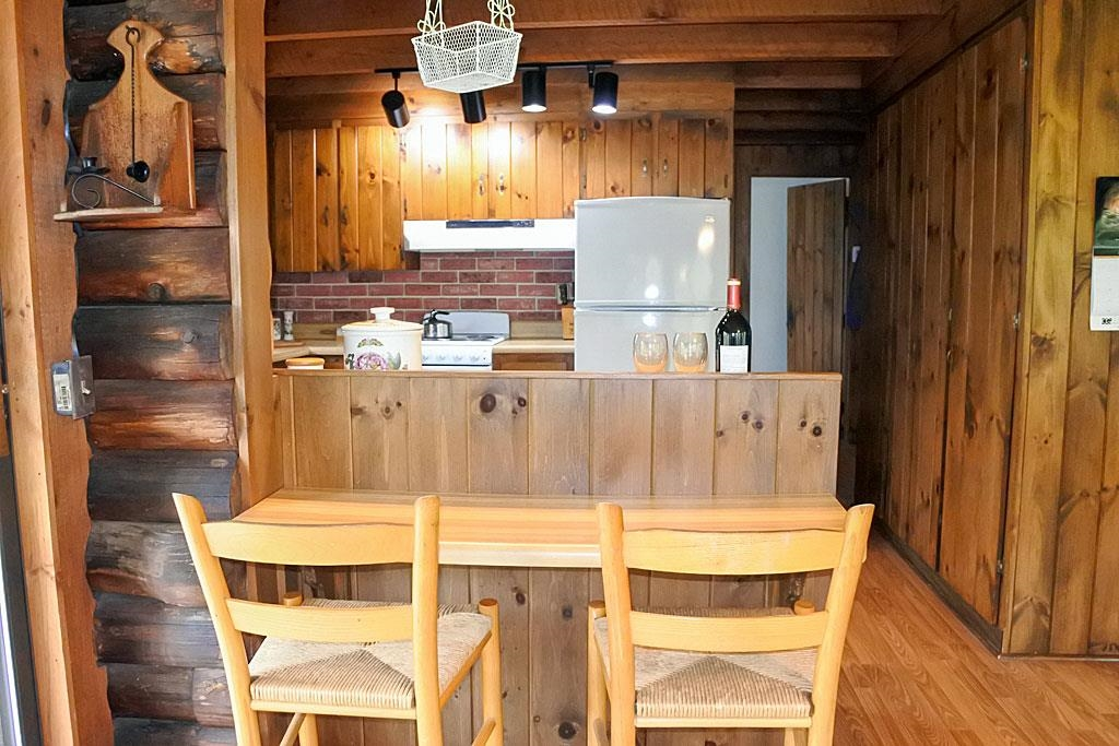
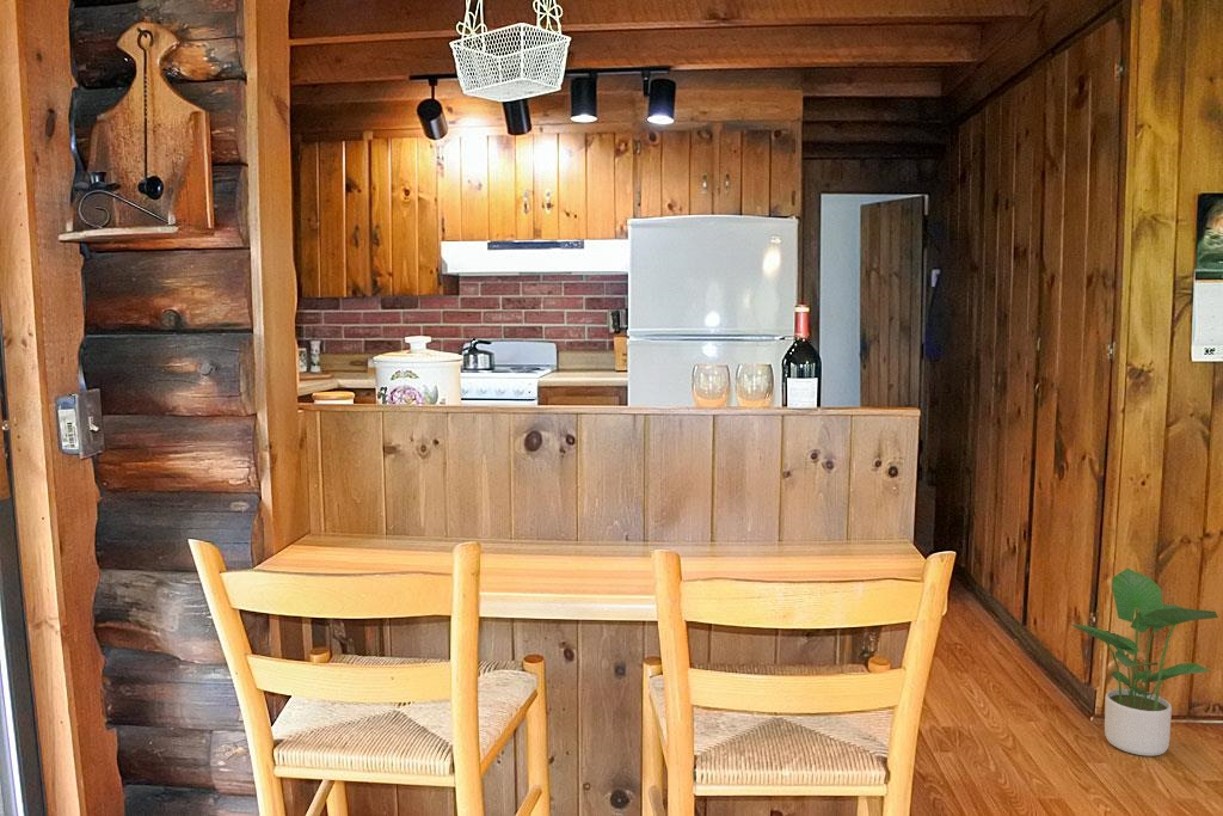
+ potted plant [1071,567,1219,757]
